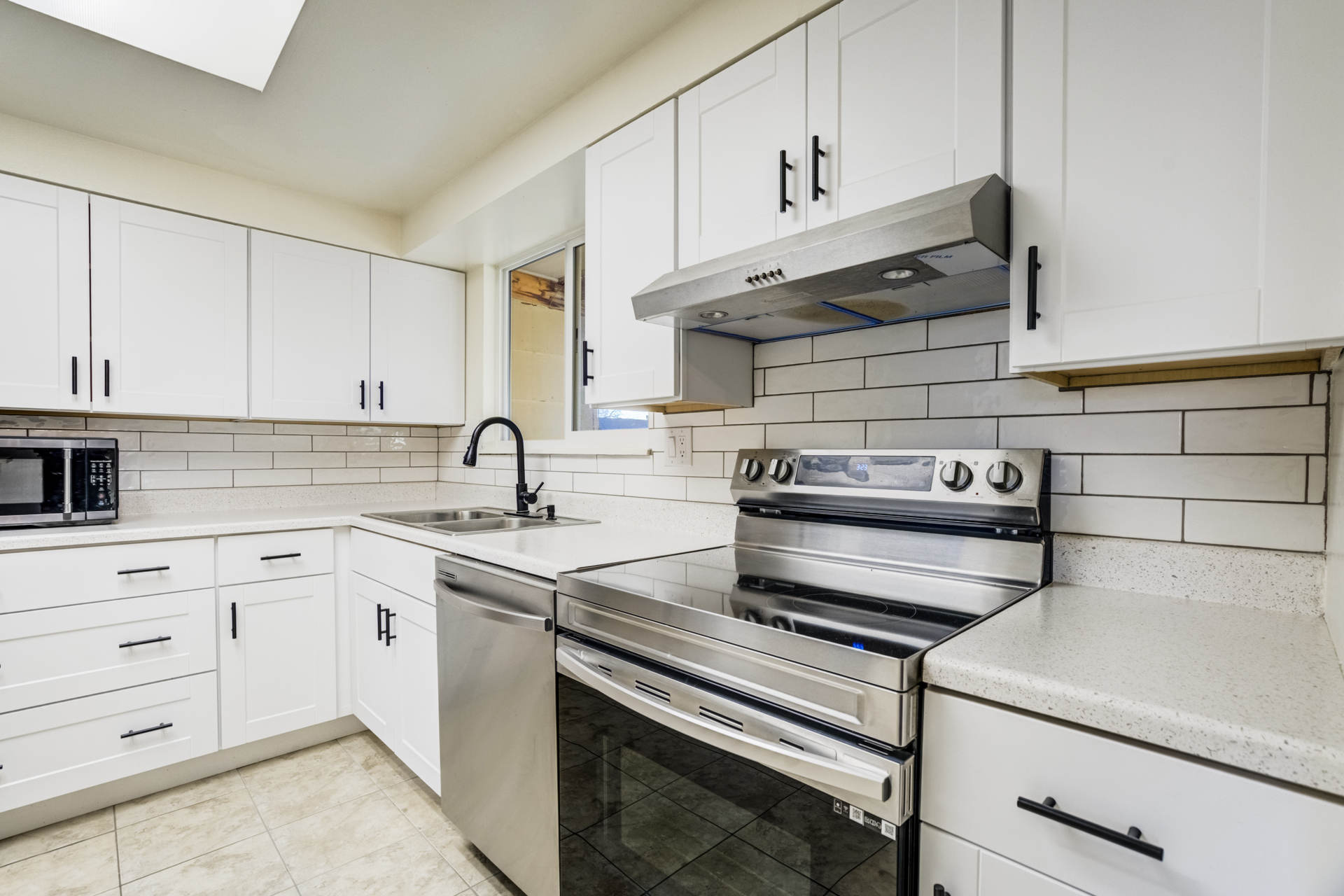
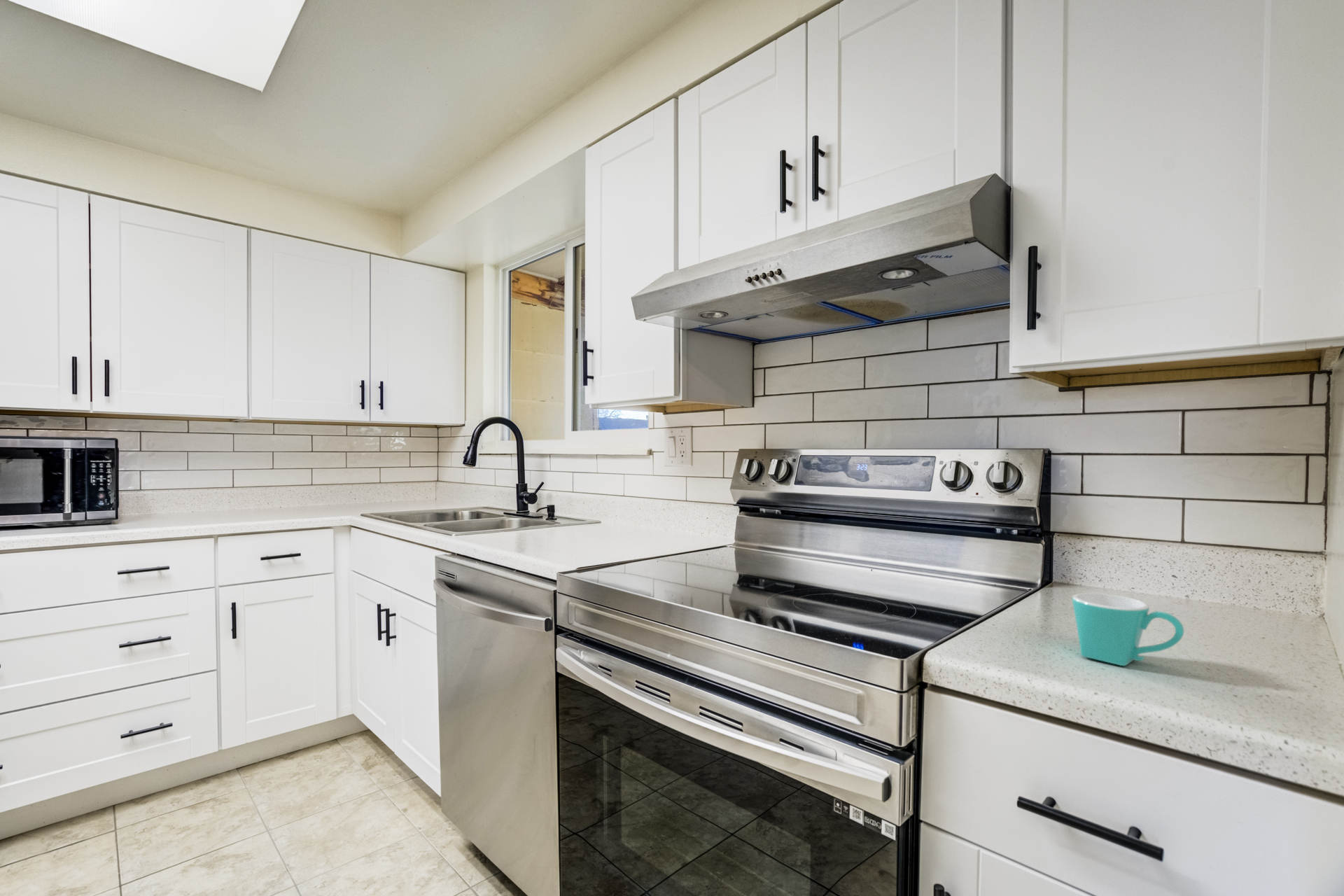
+ mug [1072,592,1184,666]
